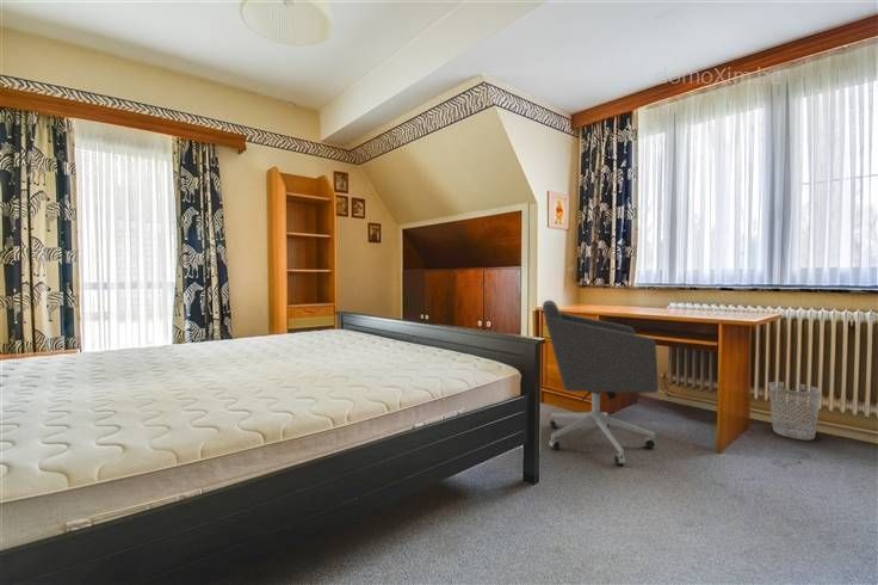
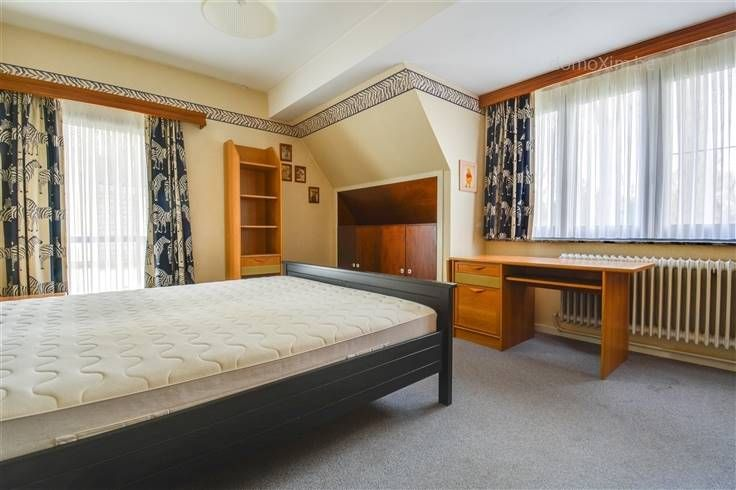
- office chair [542,300,660,466]
- wastebasket [768,381,822,441]
